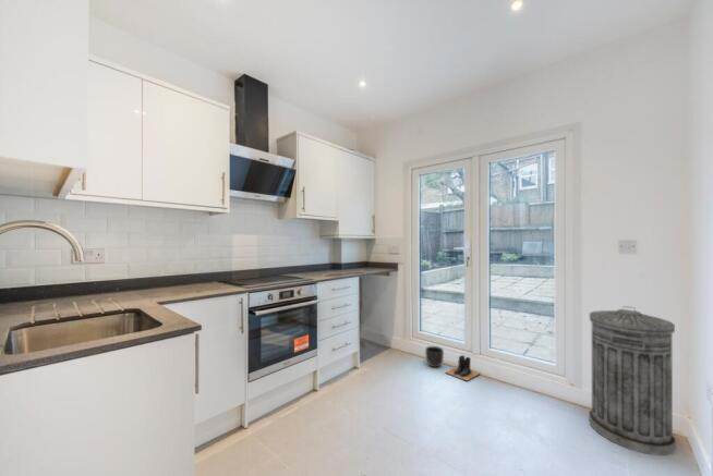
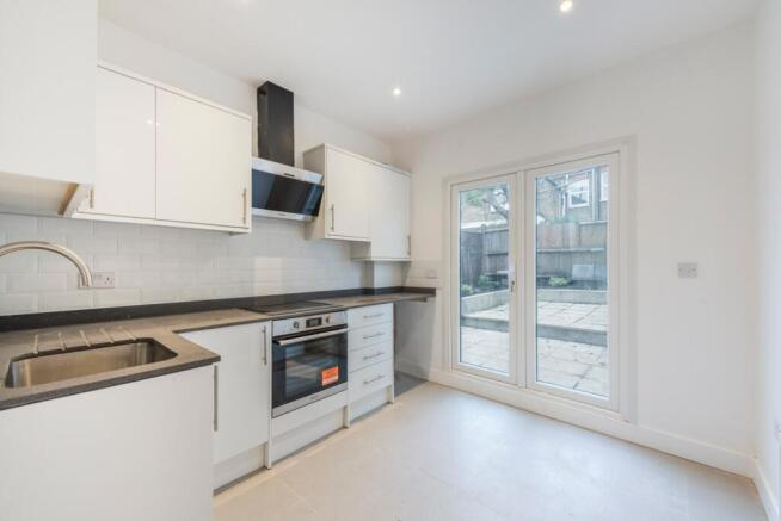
- planter [424,345,445,368]
- trash can [588,305,677,456]
- boots [445,354,482,382]
